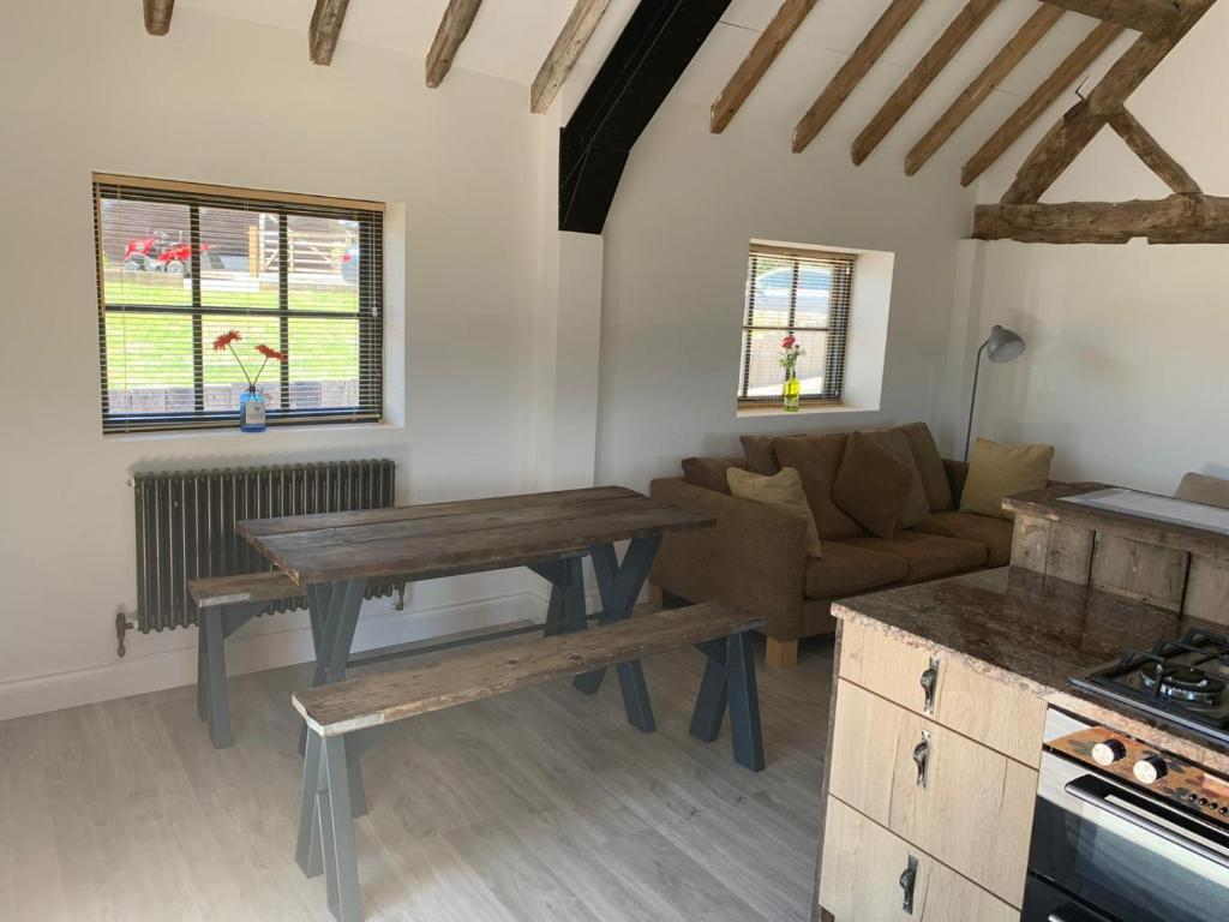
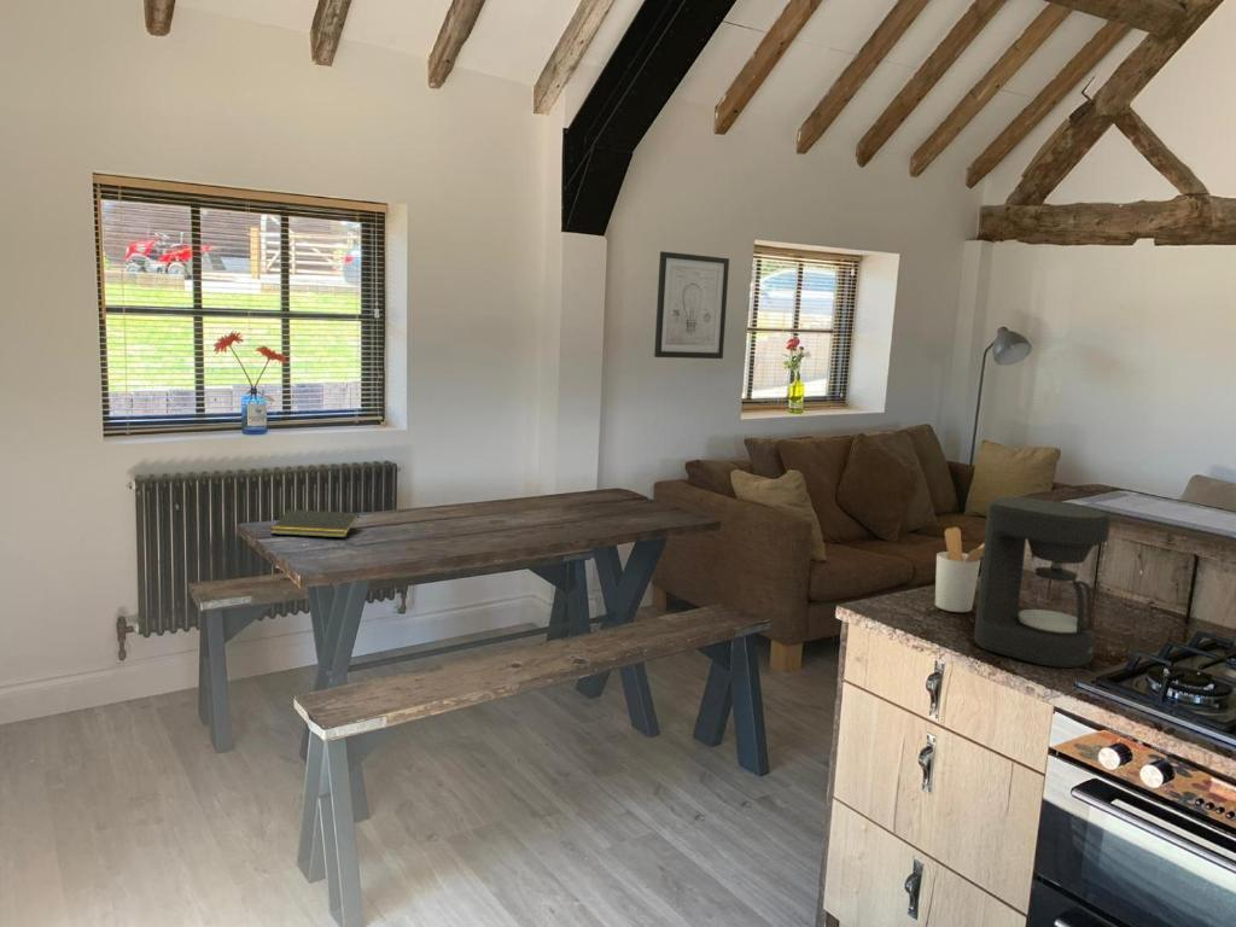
+ utensil holder [934,526,984,613]
+ wall art [653,250,730,360]
+ coffee maker [973,496,1112,669]
+ notepad [269,508,360,538]
